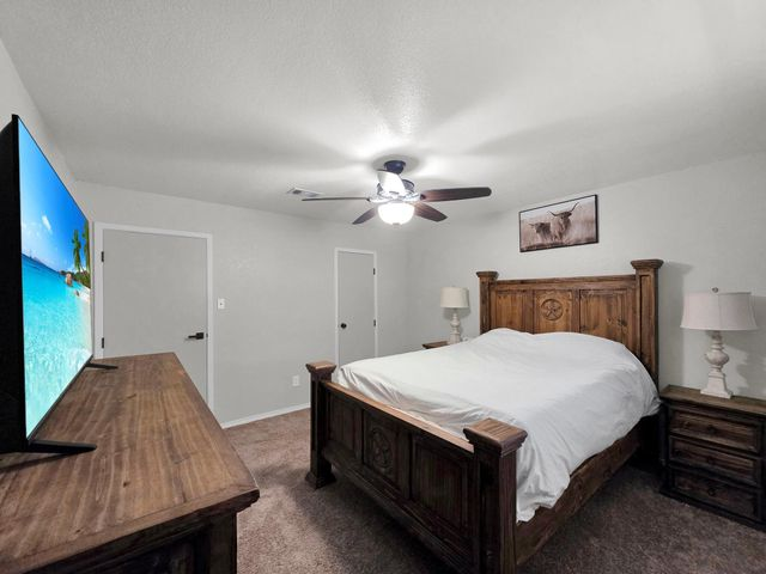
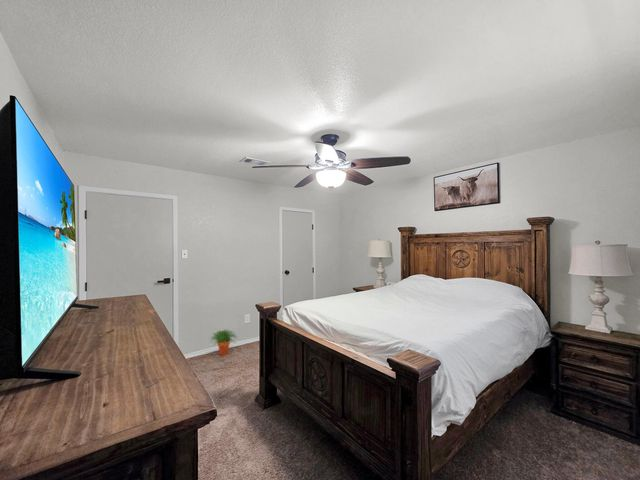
+ potted plant [208,328,237,357]
